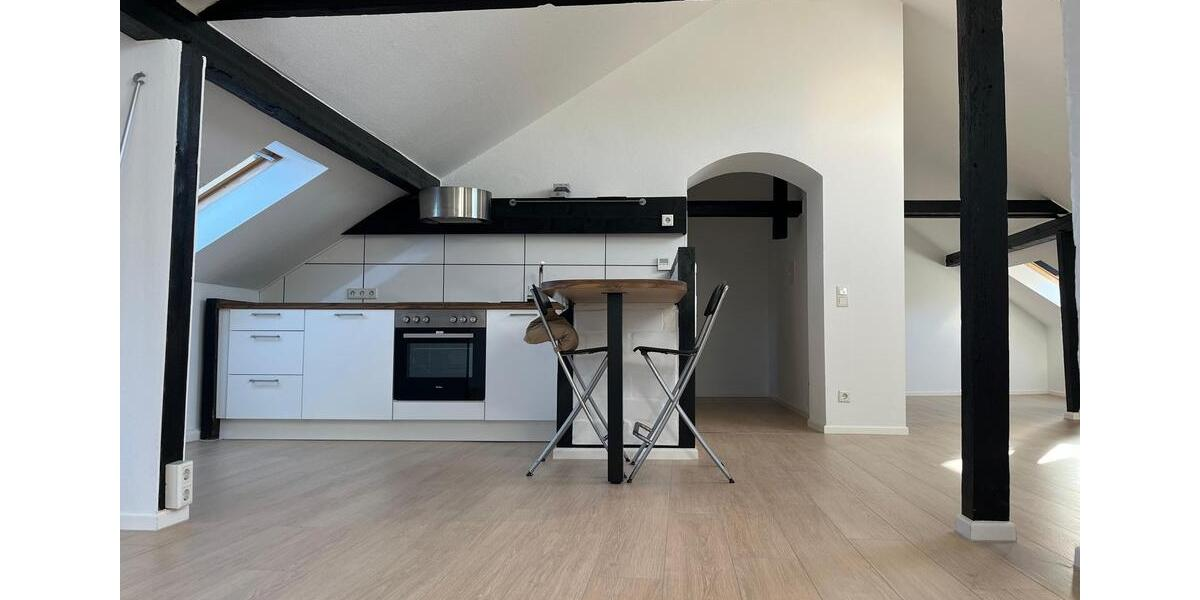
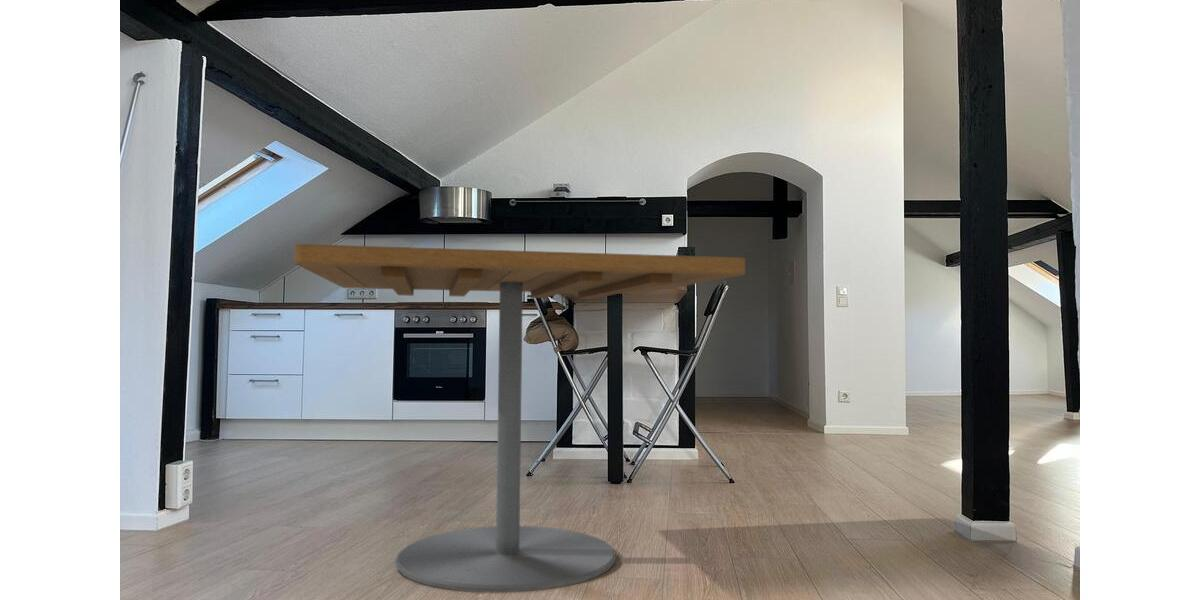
+ dining table [294,243,746,593]
